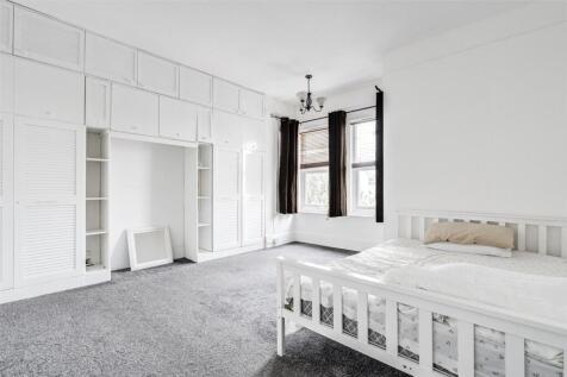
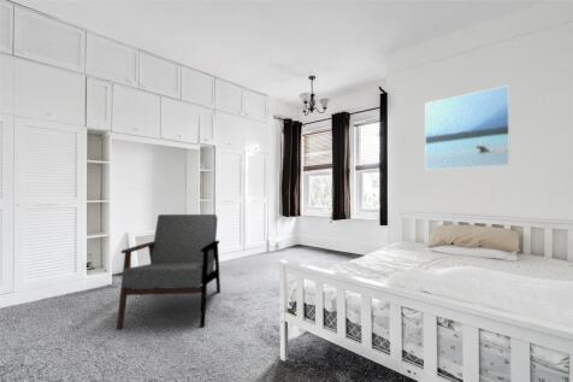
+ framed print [424,84,512,171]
+ armchair [116,213,221,330]
